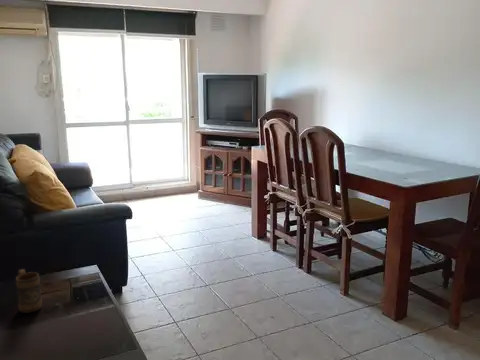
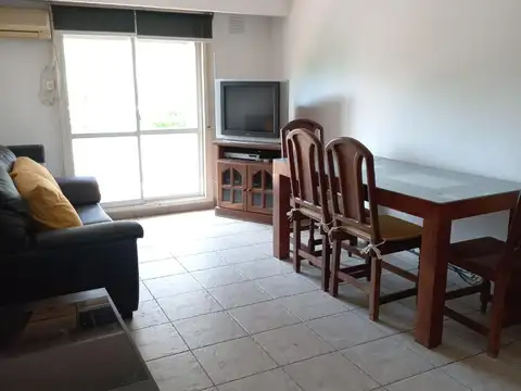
- mug [15,268,43,314]
